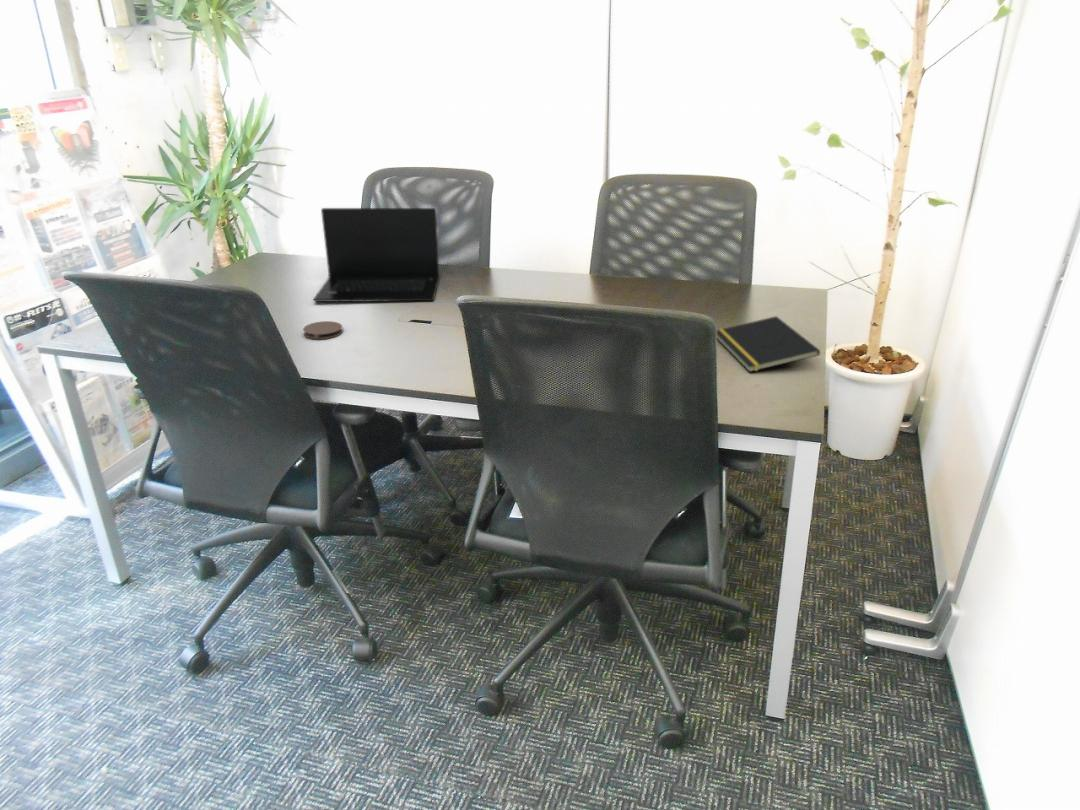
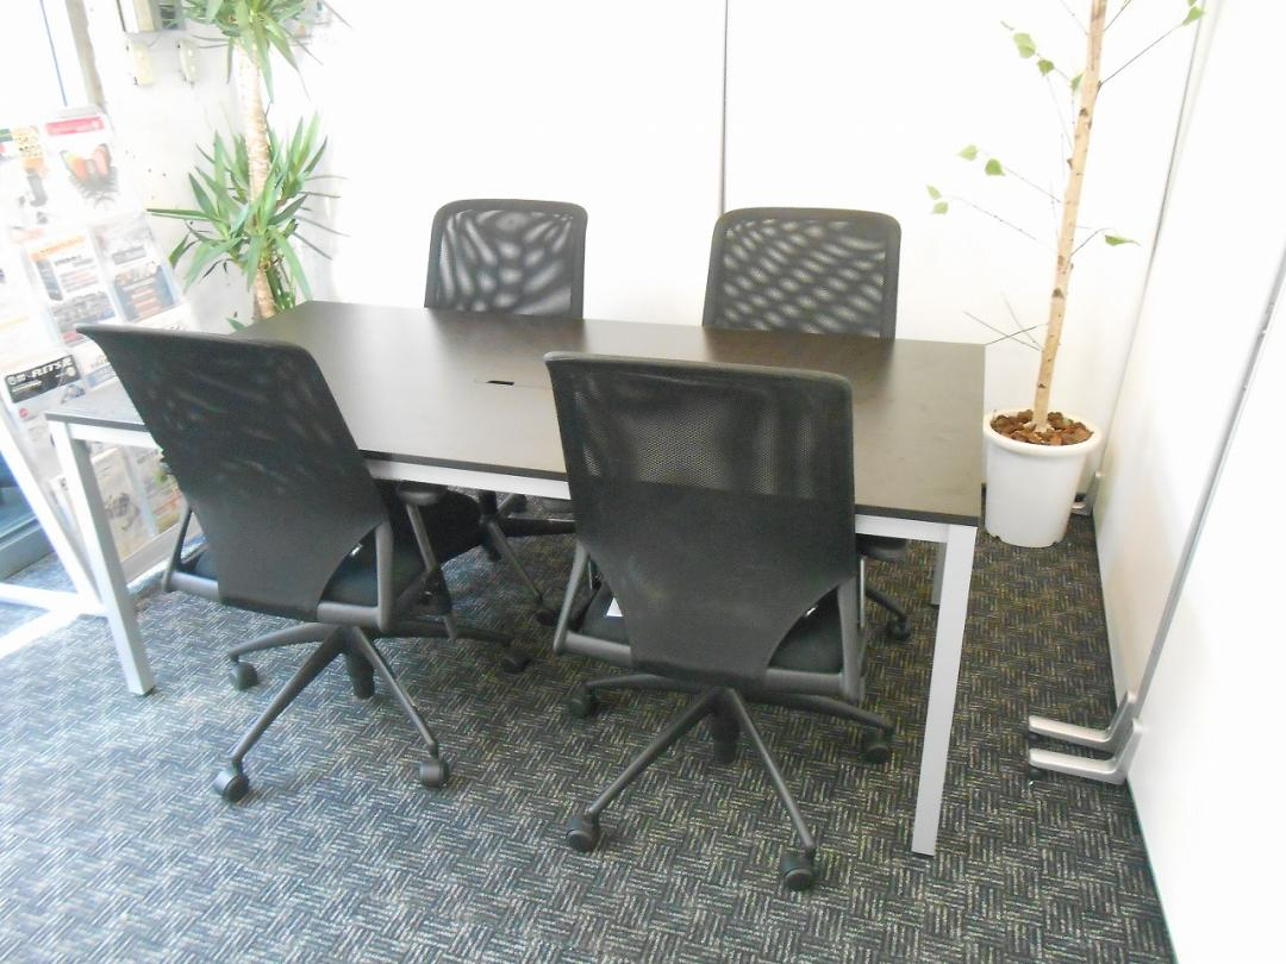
- coaster [302,320,344,340]
- notepad [716,315,821,373]
- laptop [312,207,440,303]
